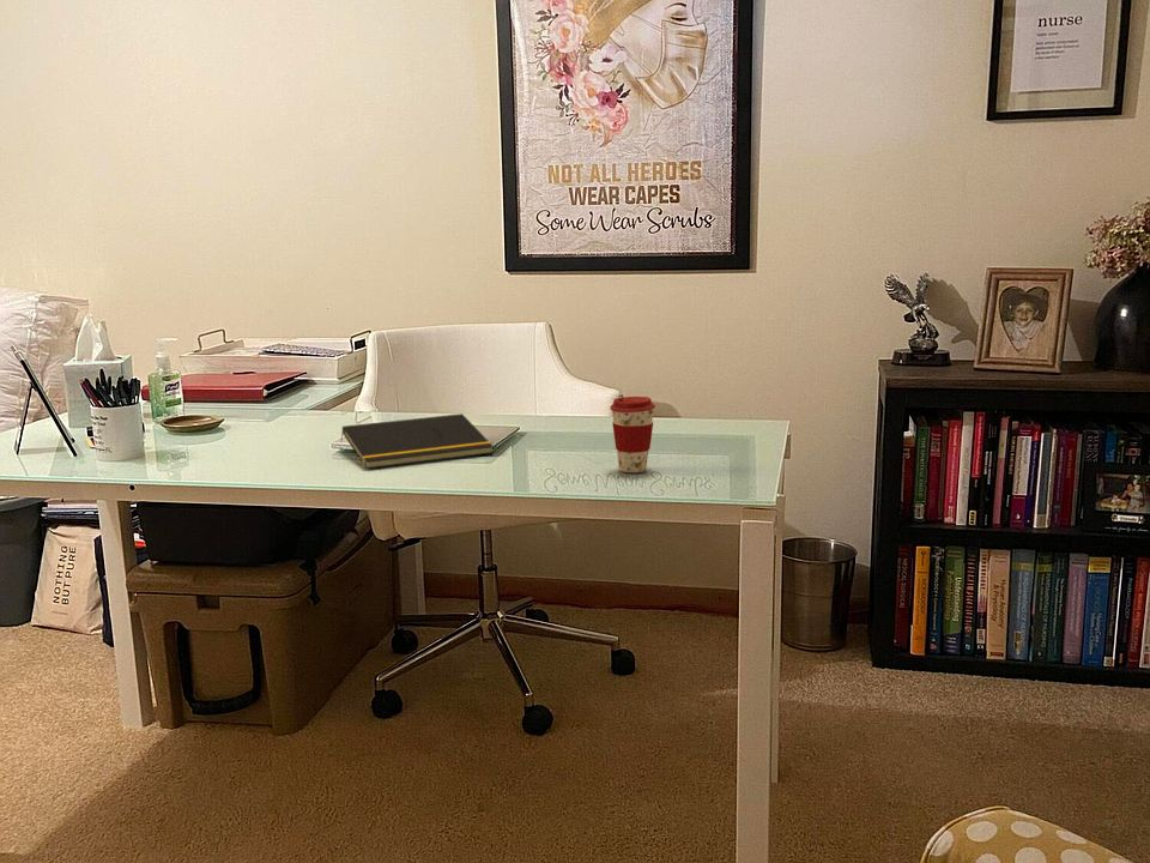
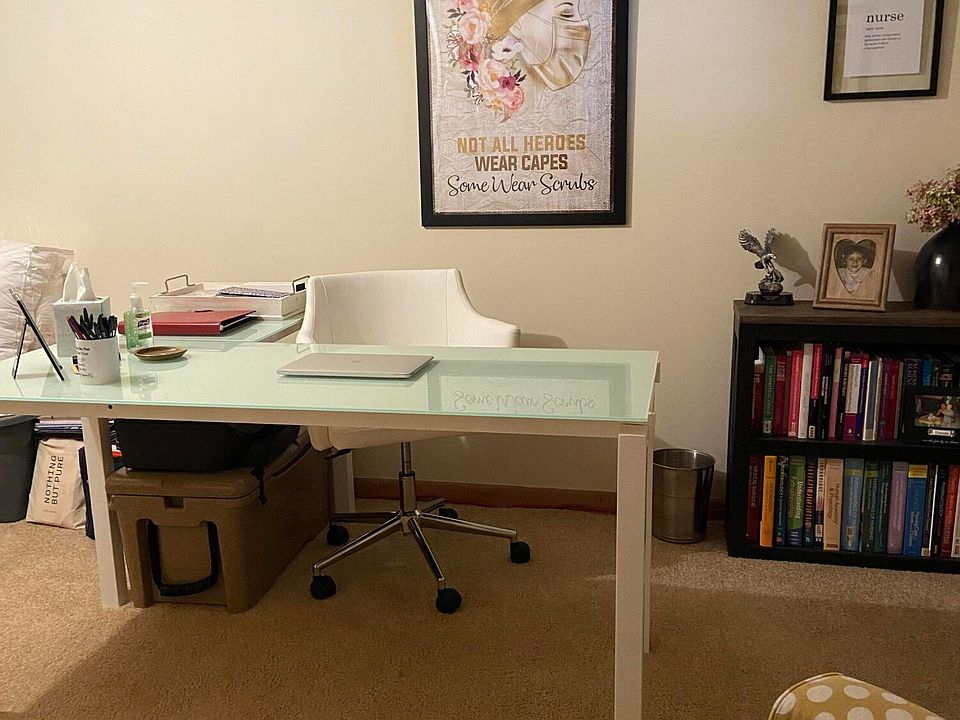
- coffee cup [609,396,656,473]
- notepad [339,412,495,470]
